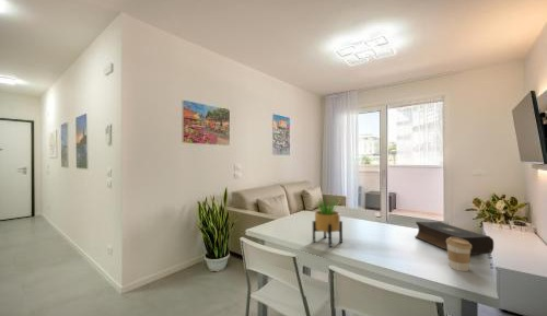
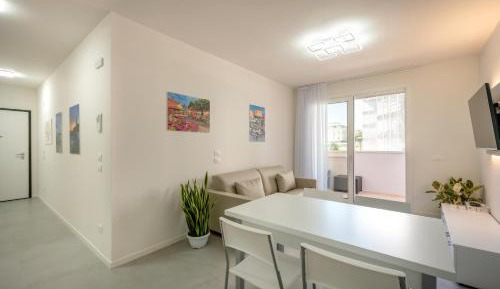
- book [414,221,494,256]
- potted plant [312,191,344,248]
- coffee cup [446,237,472,272]
